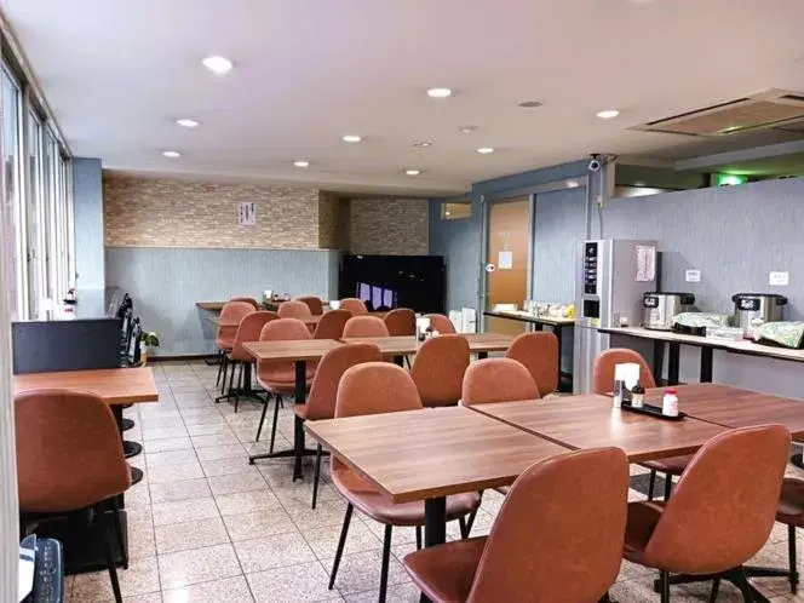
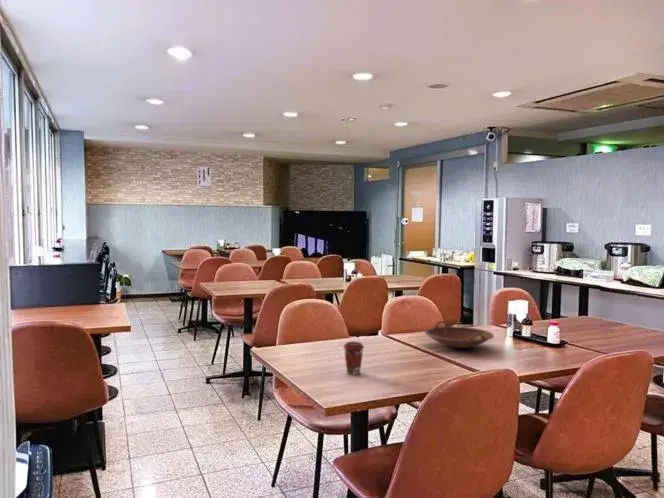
+ bowl [424,320,495,349]
+ coffee cup [342,341,365,376]
